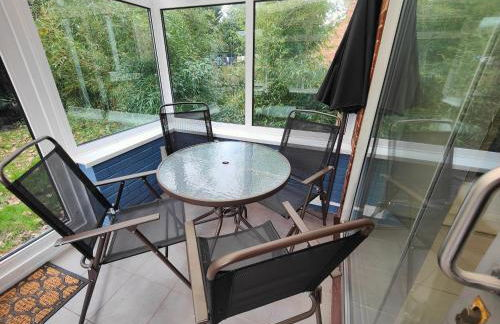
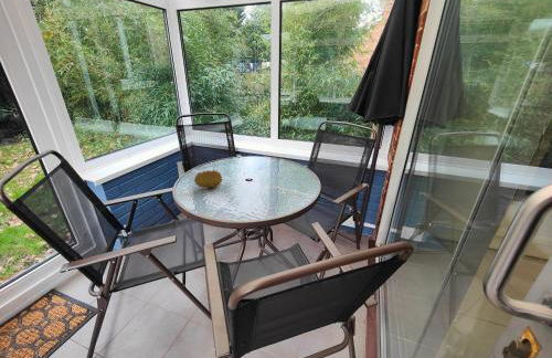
+ fruit [193,169,223,189]
